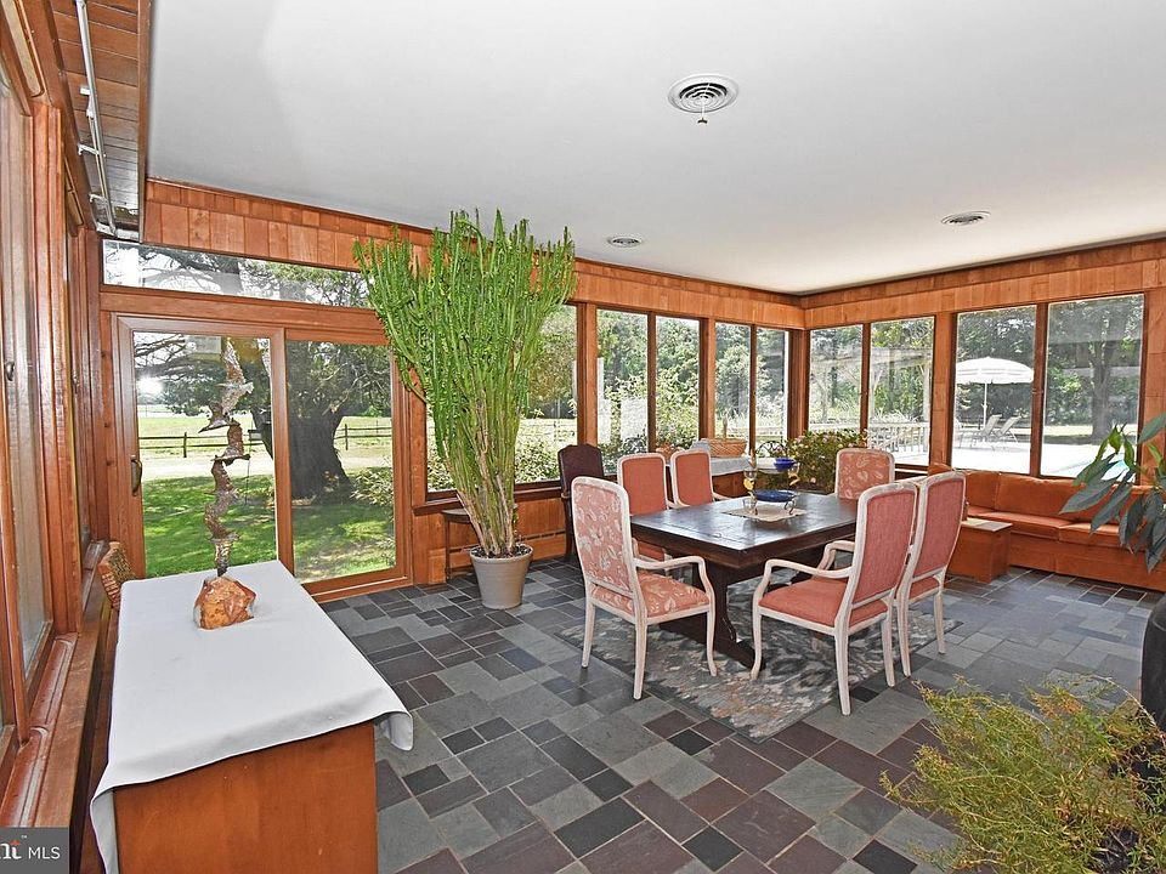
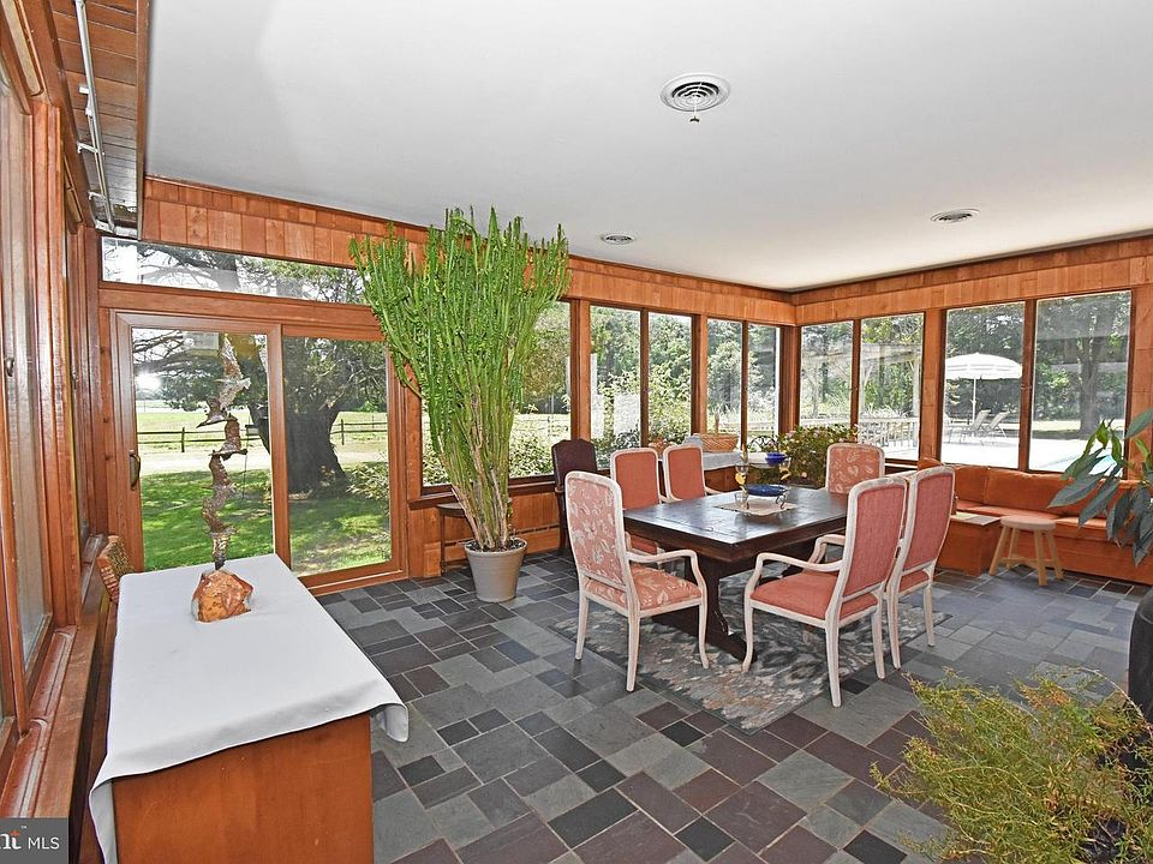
+ stool [987,514,1064,587]
